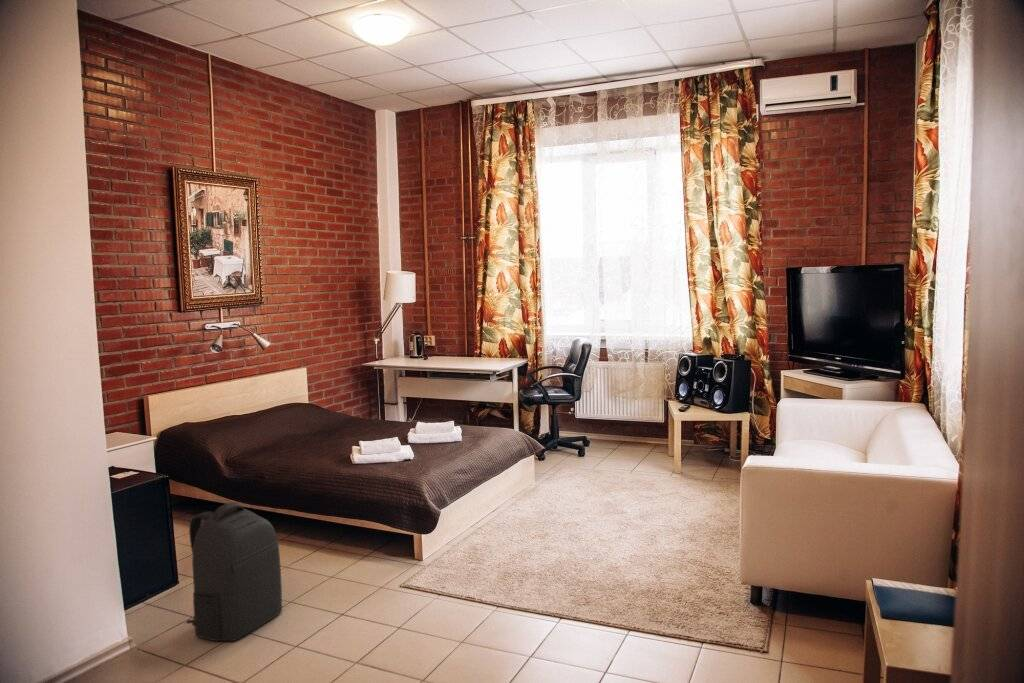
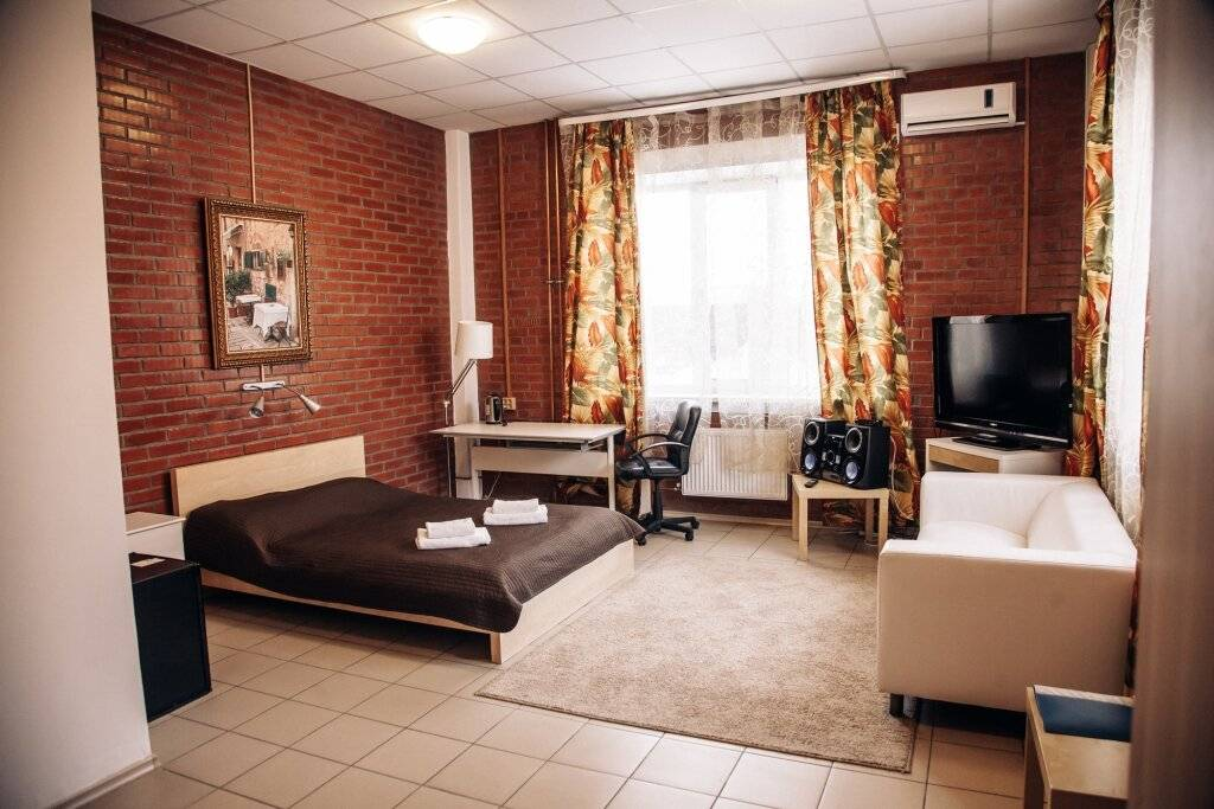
- backpack [186,501,283,642]
